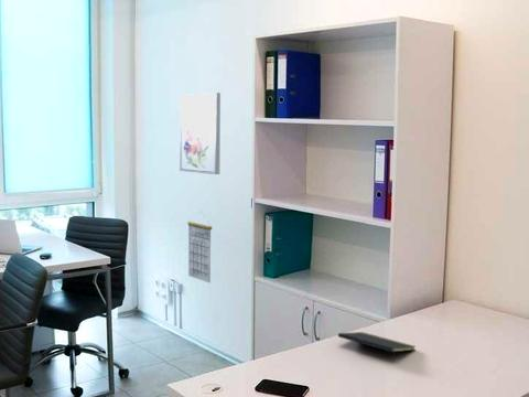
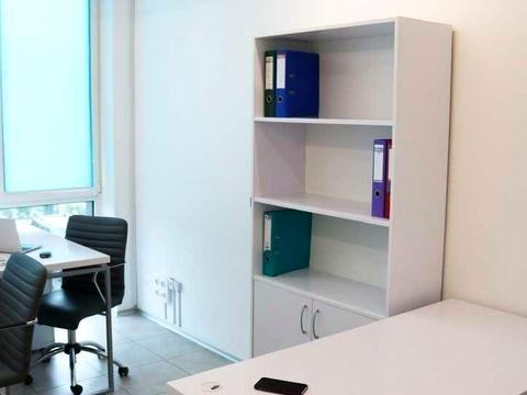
- calendar [186,210,213,285]
- wall art [179,92,222,175]
- notepad [337,331,417,363]
